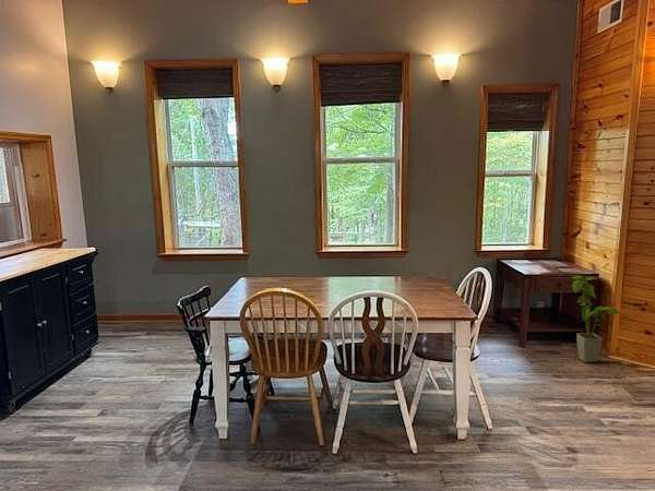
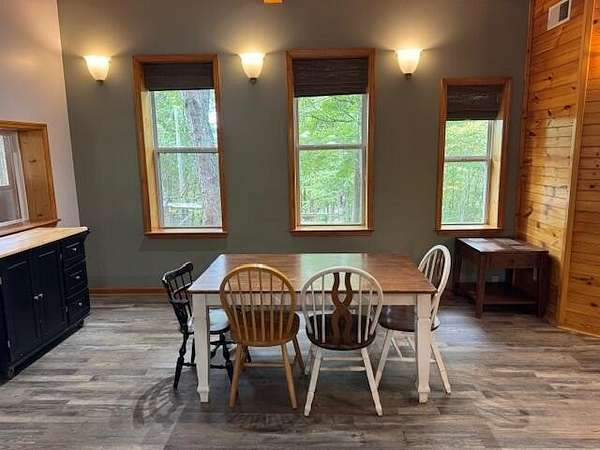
- house plant [571,275,621,363]
